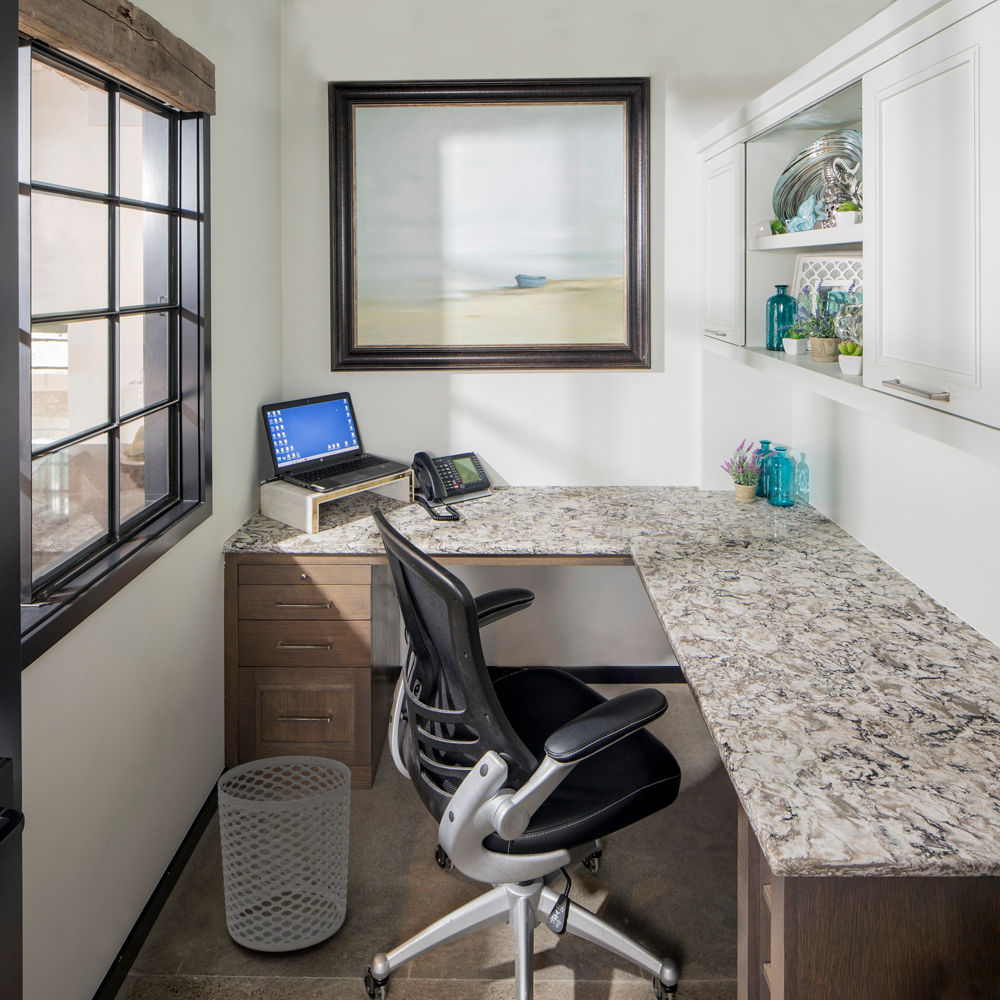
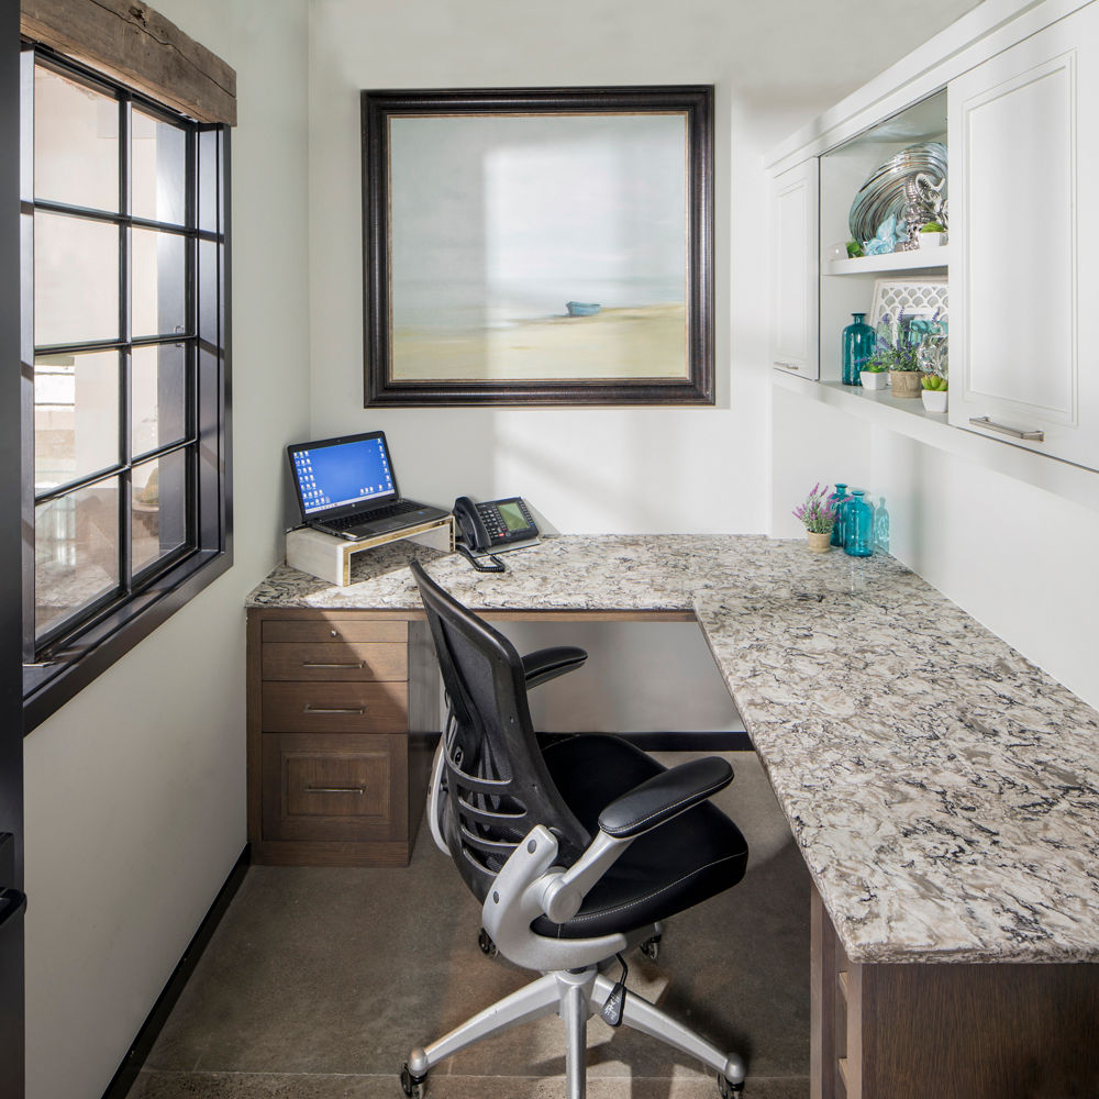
- waste bin [217,755,352,953]
